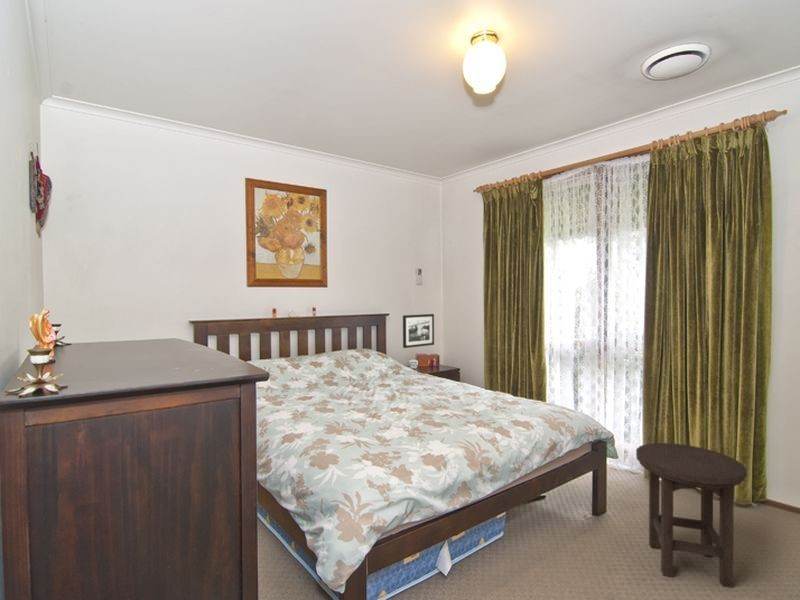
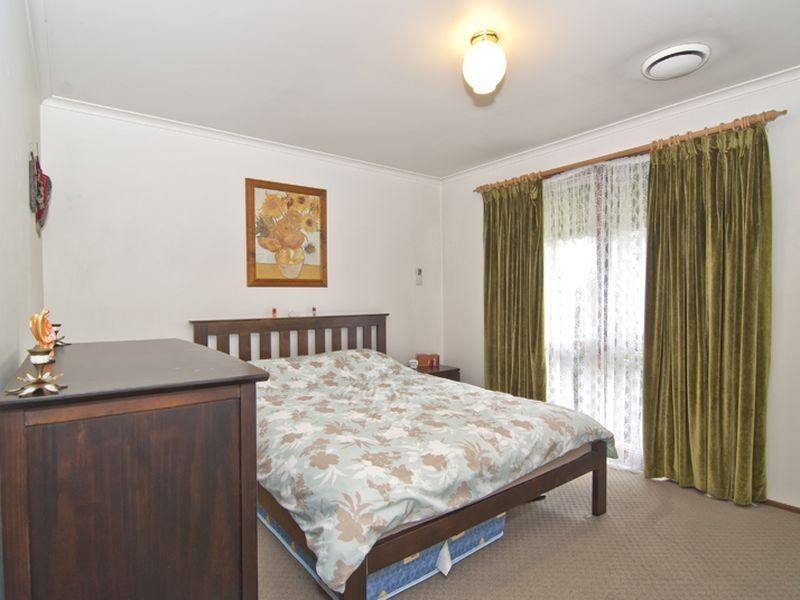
- picture frame [402,313,435,349]
- stool [635,442,748,589]
